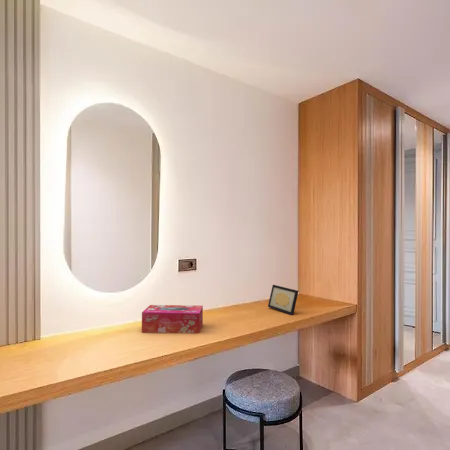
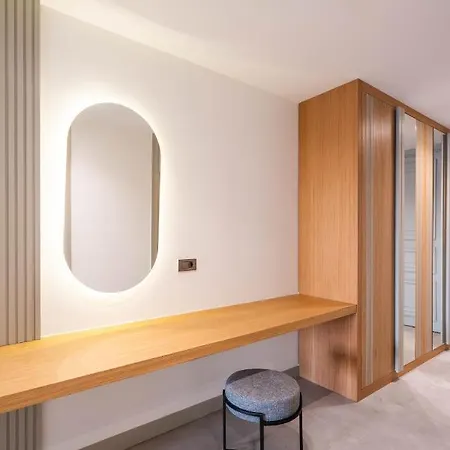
- tissue box [141,304,204,334]
- picture frame [267,284,299,316]
